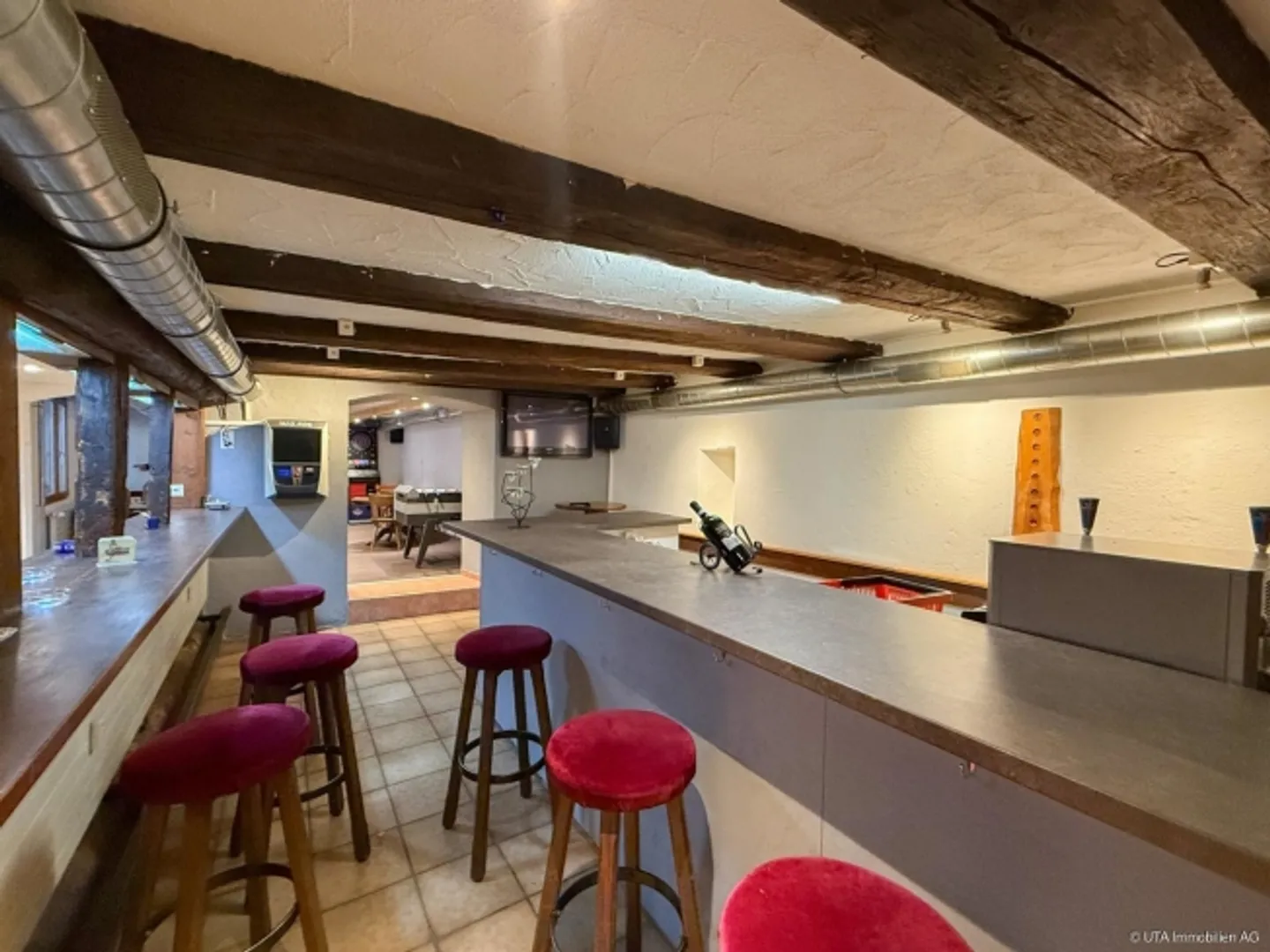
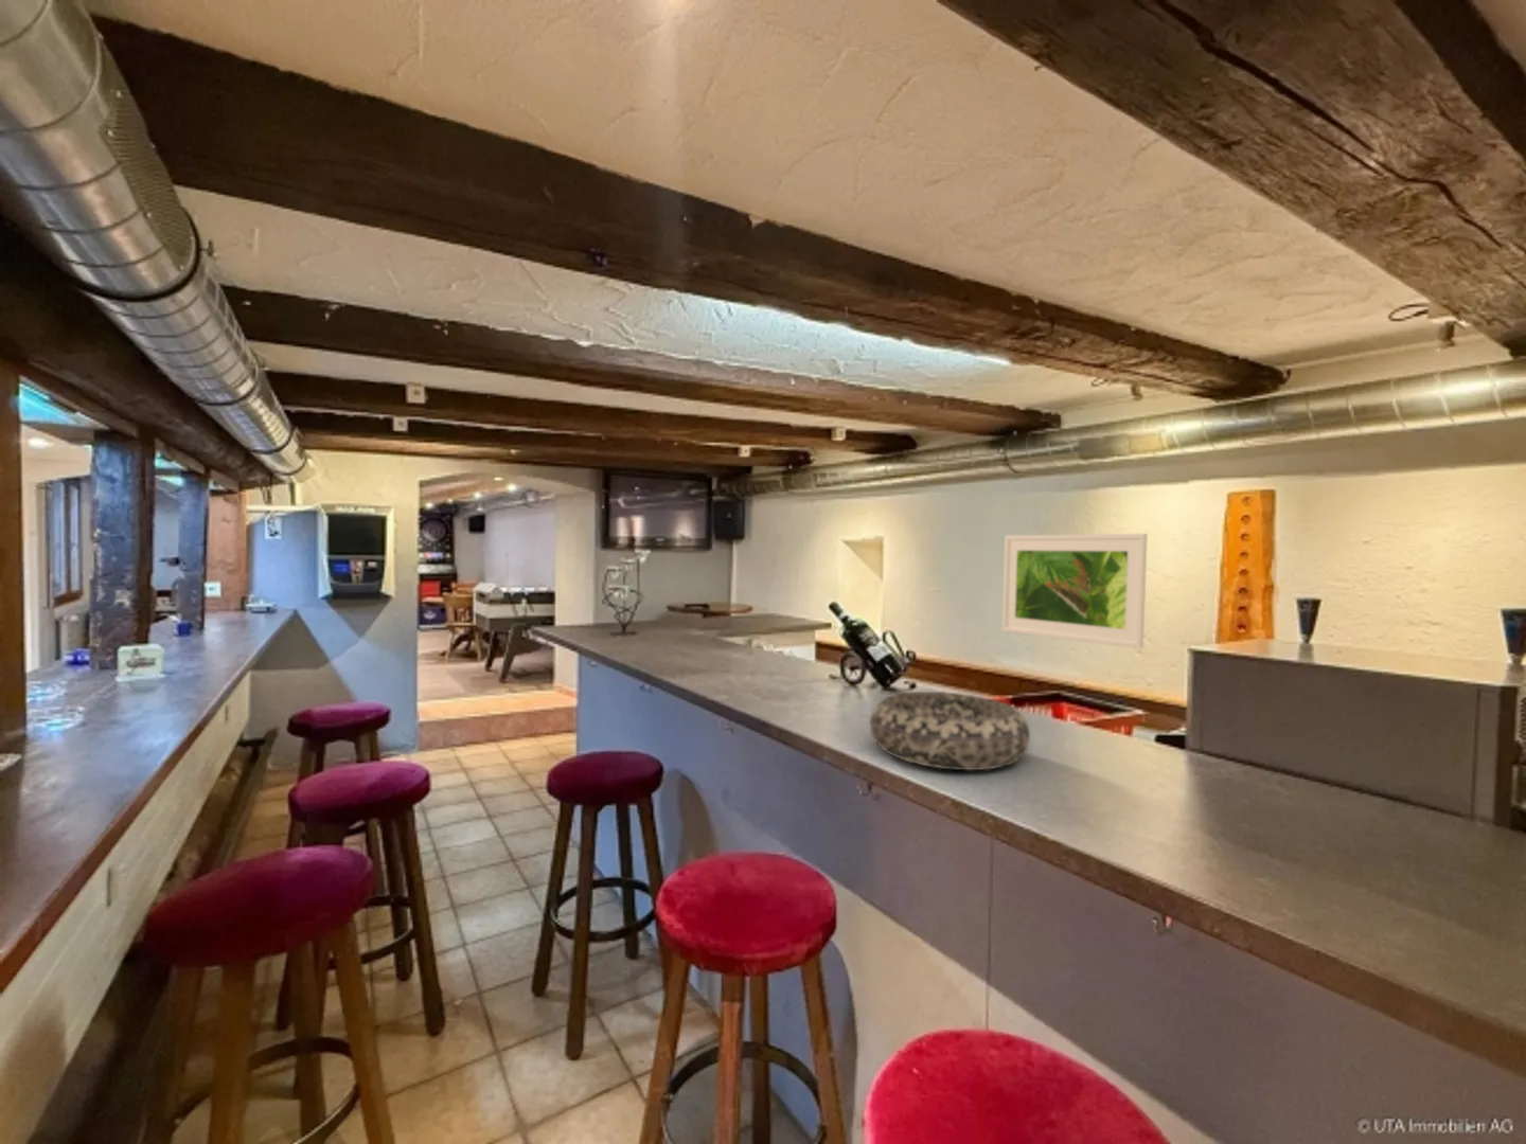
+ decorative bowl [869,691,1031,771]
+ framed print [1001,532,1149,649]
